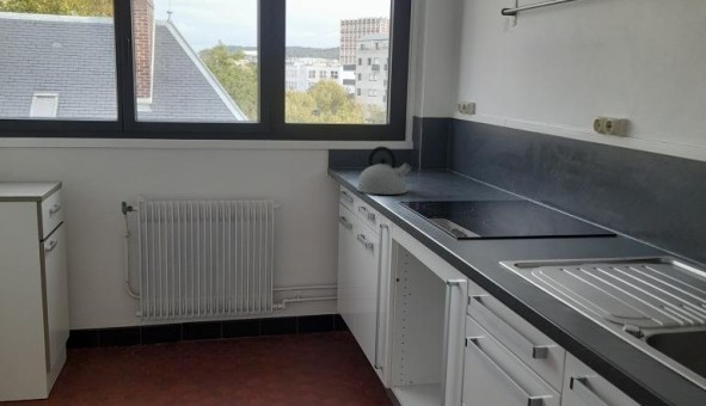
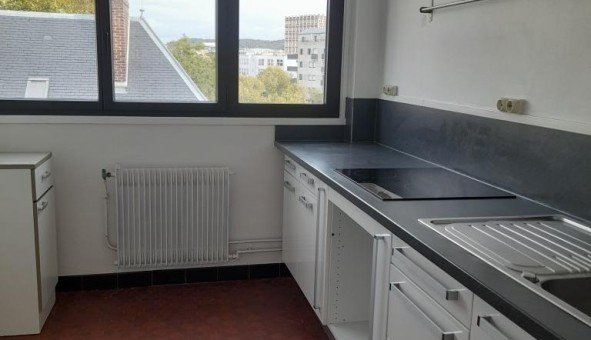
- kettle [355,144,412,196]
